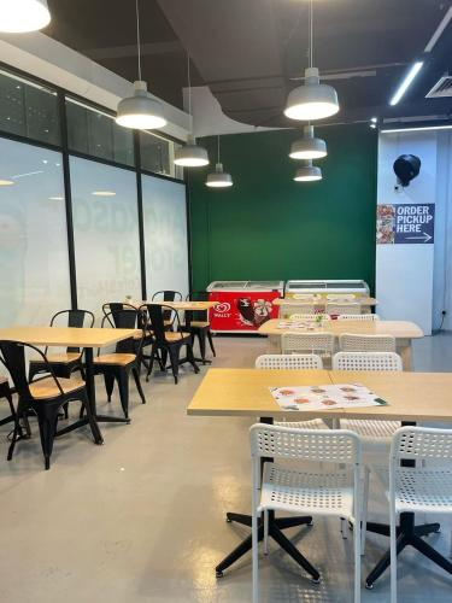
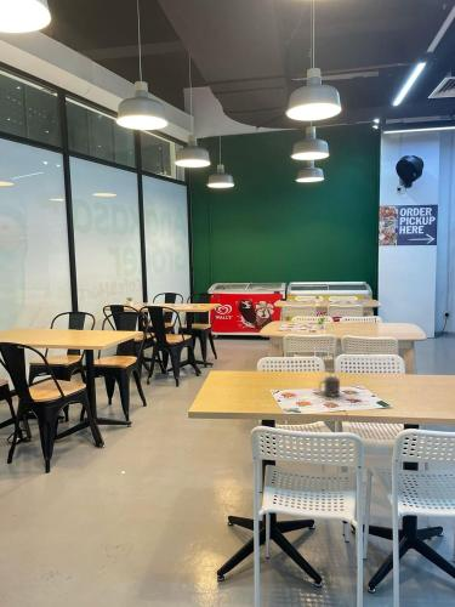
+ cup [318,375,341,398]
